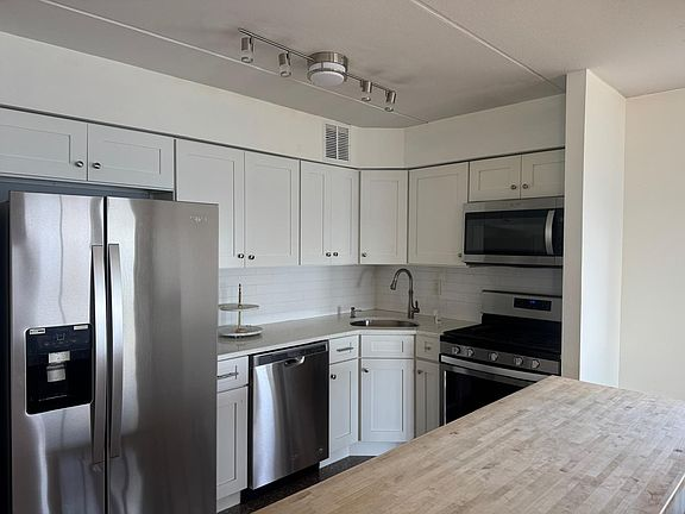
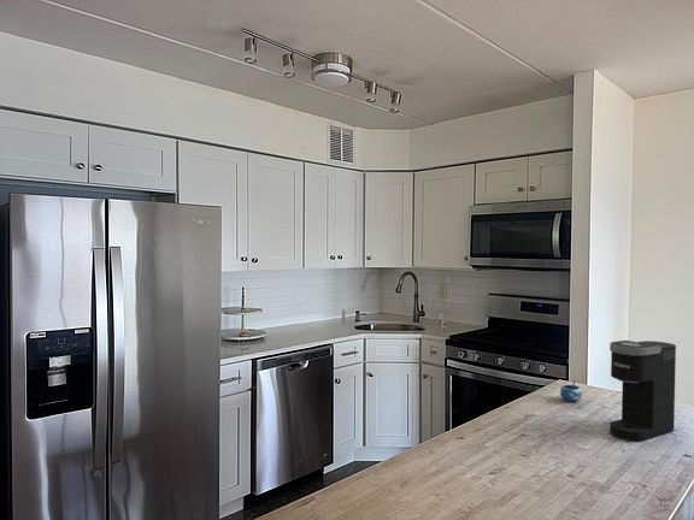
+ mug [559,379,583,403]
+ coffee maker [608,339,677,442]
